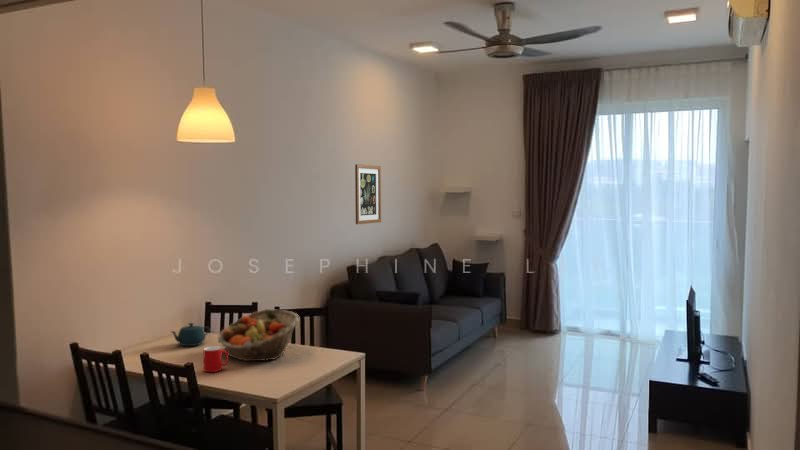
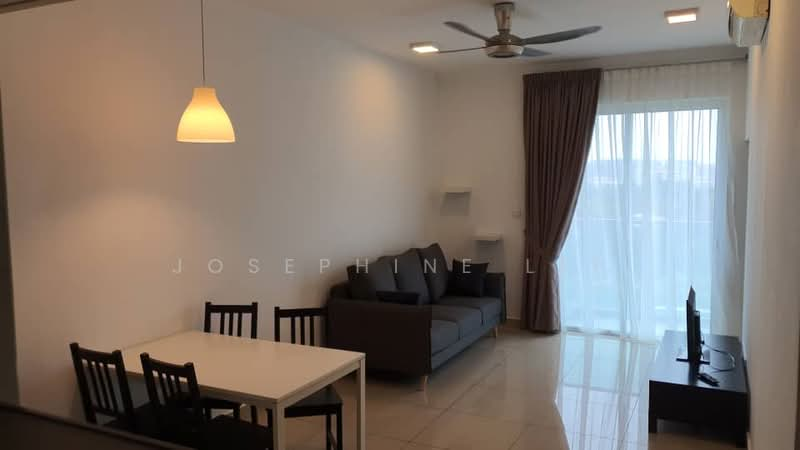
- fruit basket [217,308,300,362]
- wall art [354,163,382,225]
- teapot [170,322,210,347]
- cup [203,345,229,373]
